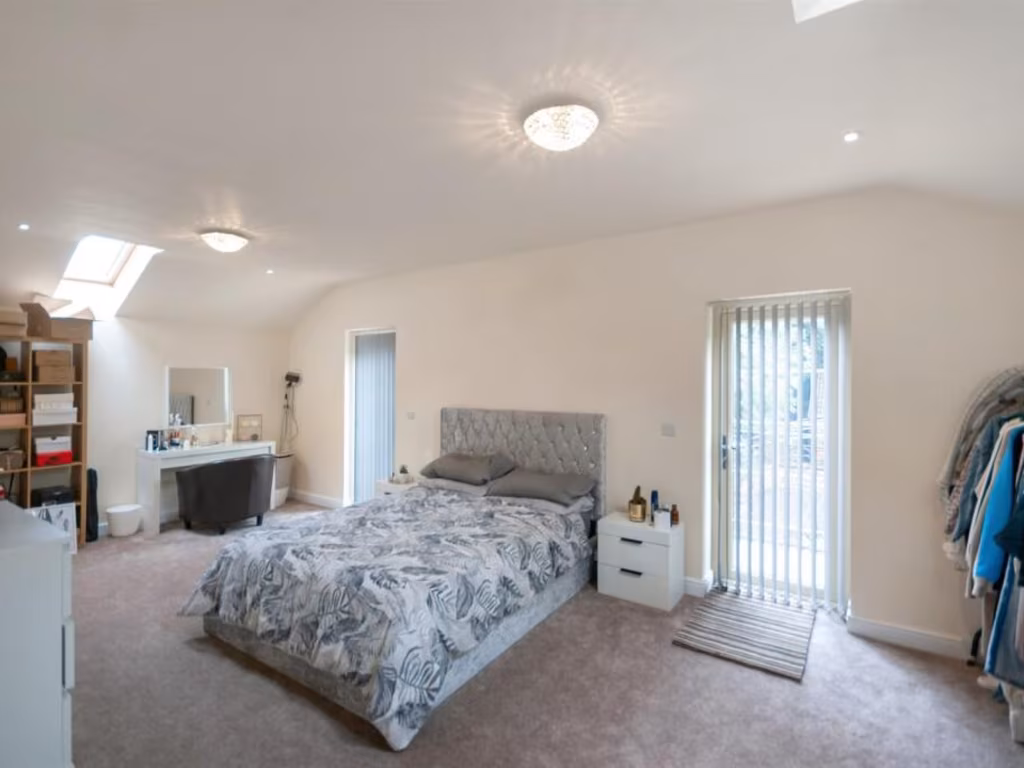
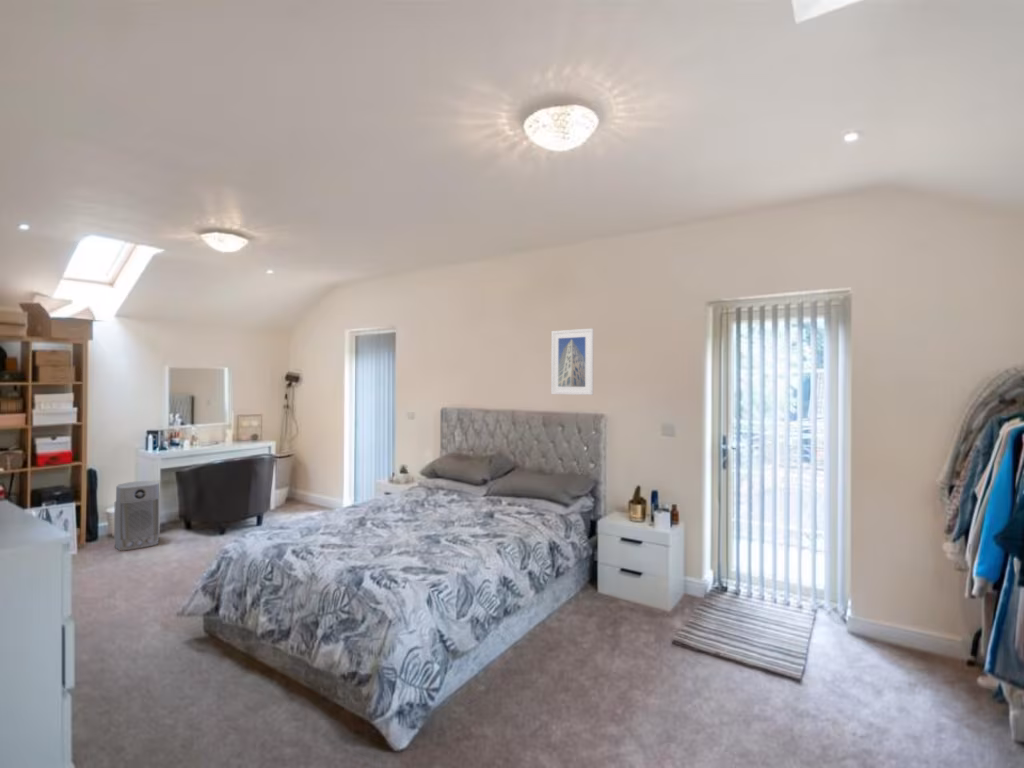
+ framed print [550,327,595,396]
+ air purifier [113,480,160,552]
